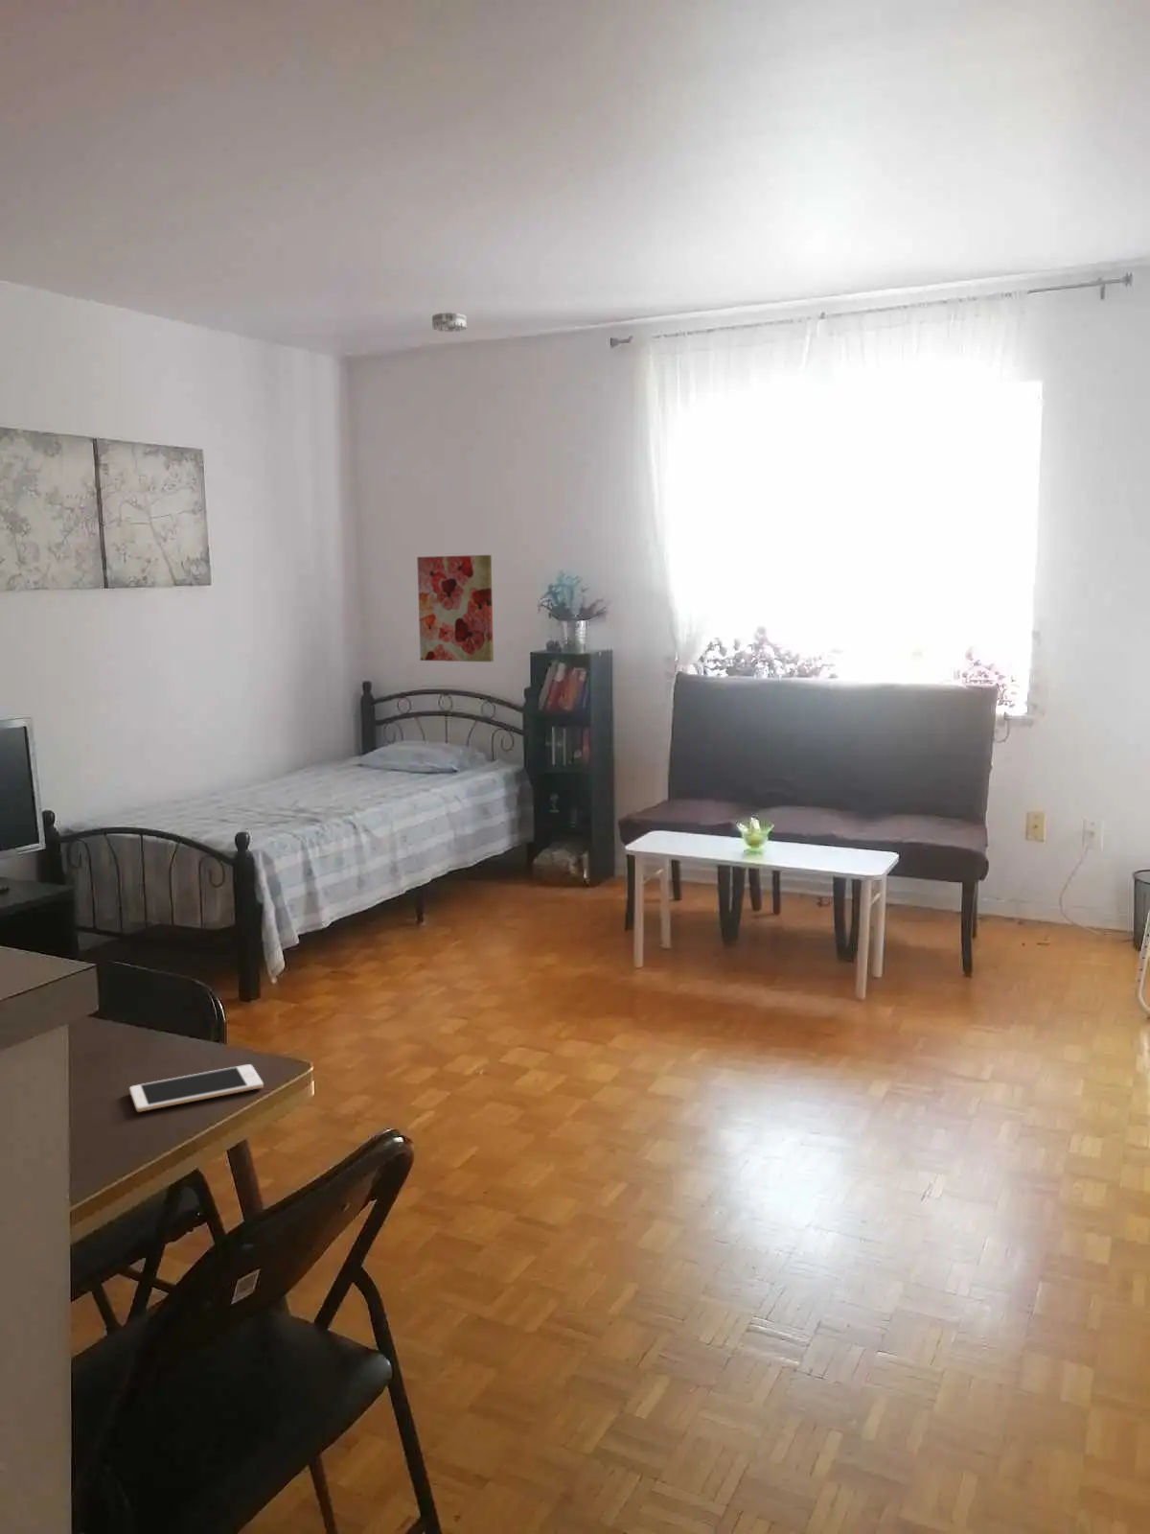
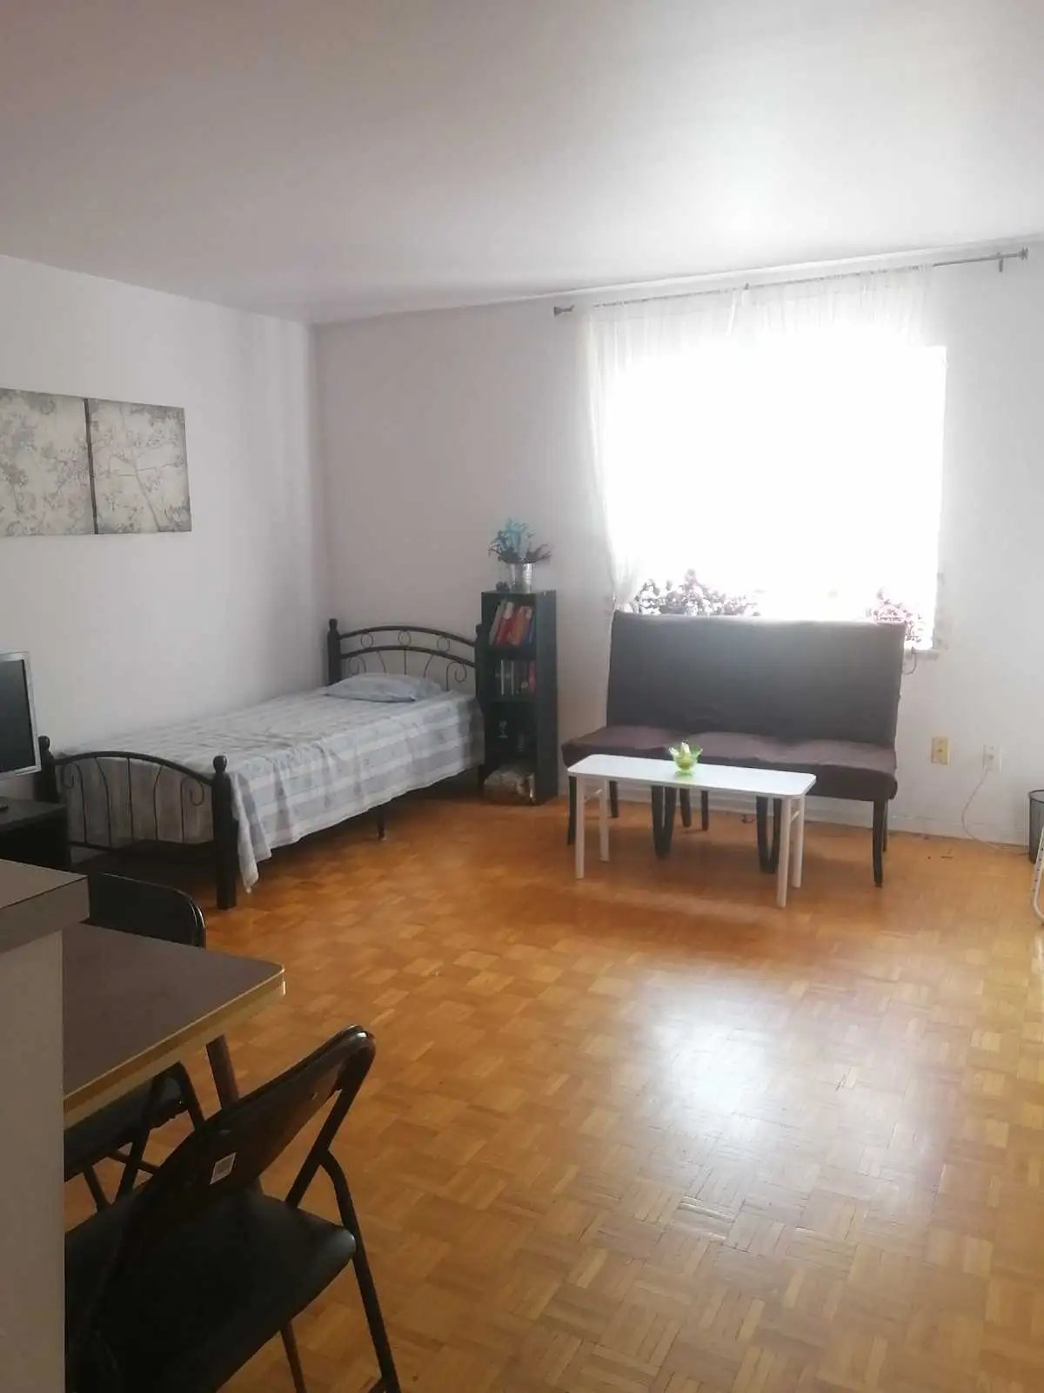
- cell phone [128,1063,265,1114]
- wall art [416,554,494,662]
- smoke detector [431,312,467,332]
